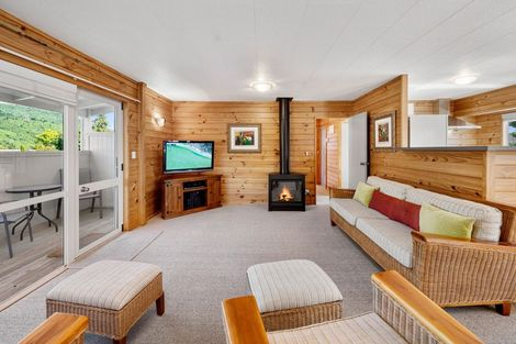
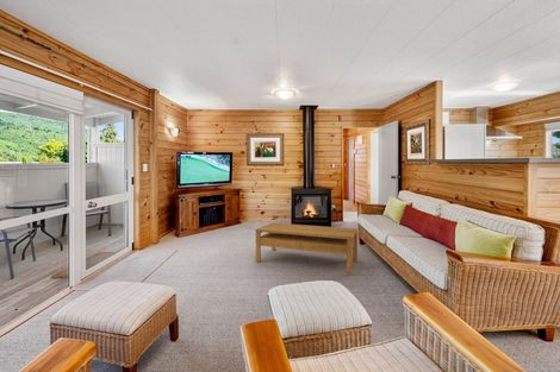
+ coffee table [255,222,359,275]
